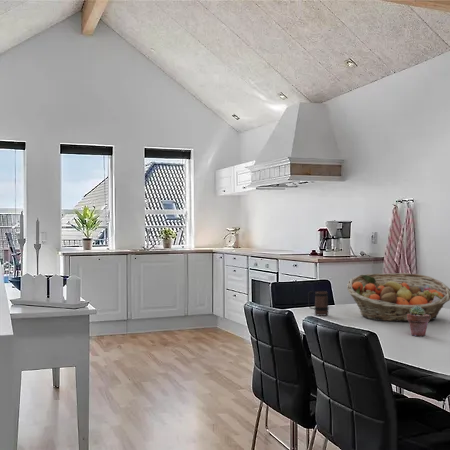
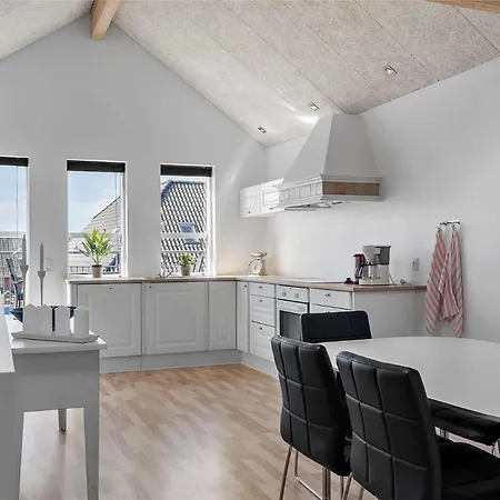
- fruit basket [346,272,450,322]
- potted succulent [407,306,430,337]
- mug [307,290,330,317]
